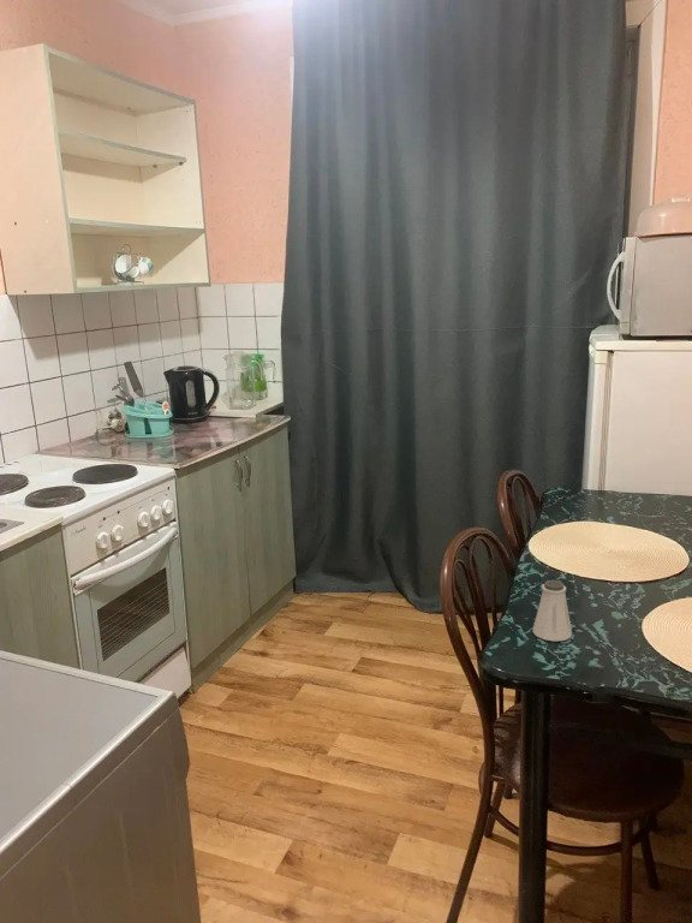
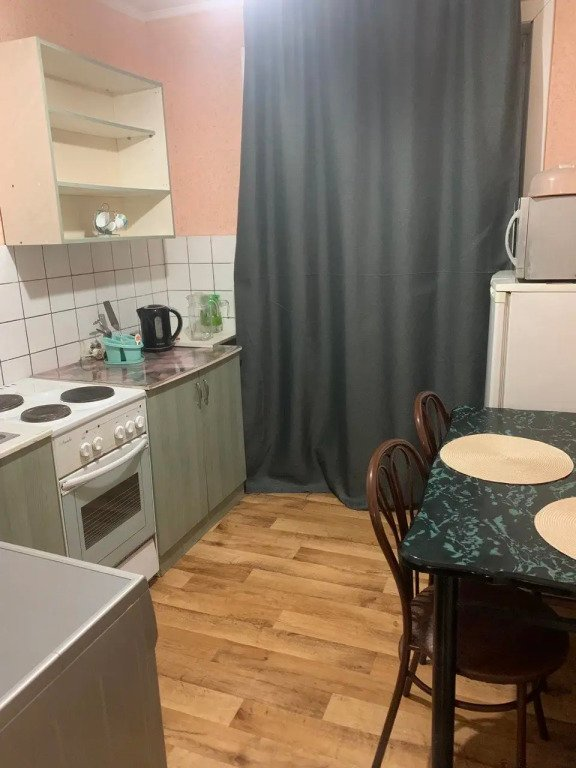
- saltshaker [531,579,573,643]
